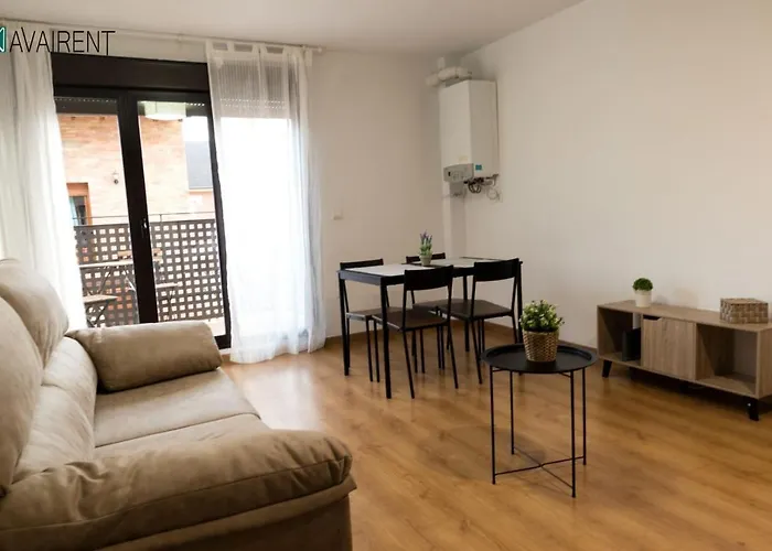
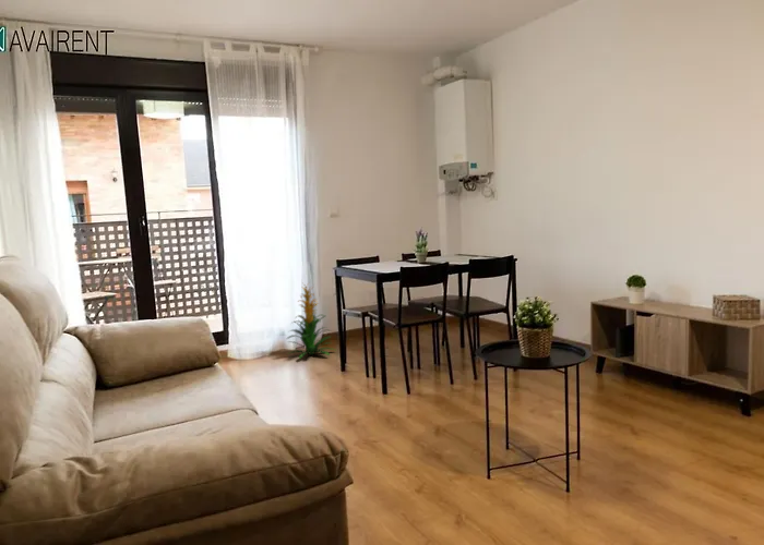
+ indoor plant [286,280,336,360]
